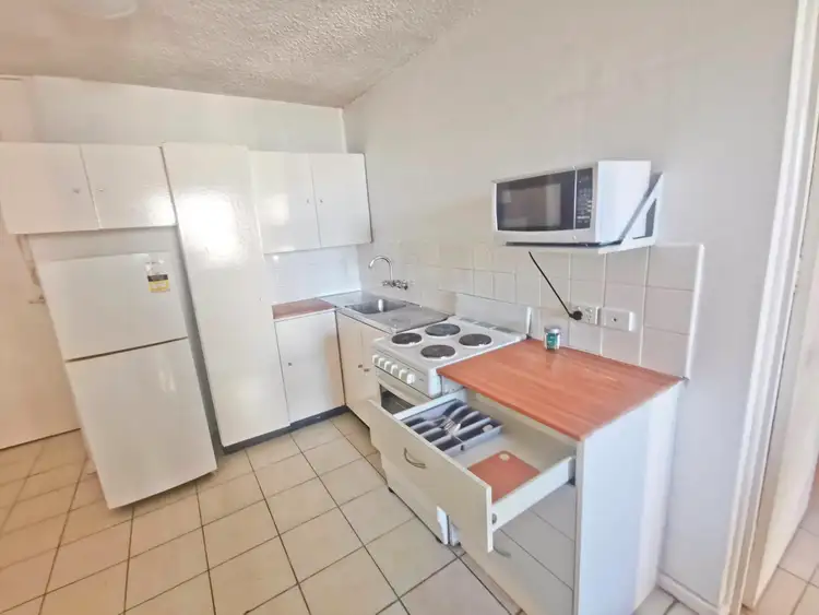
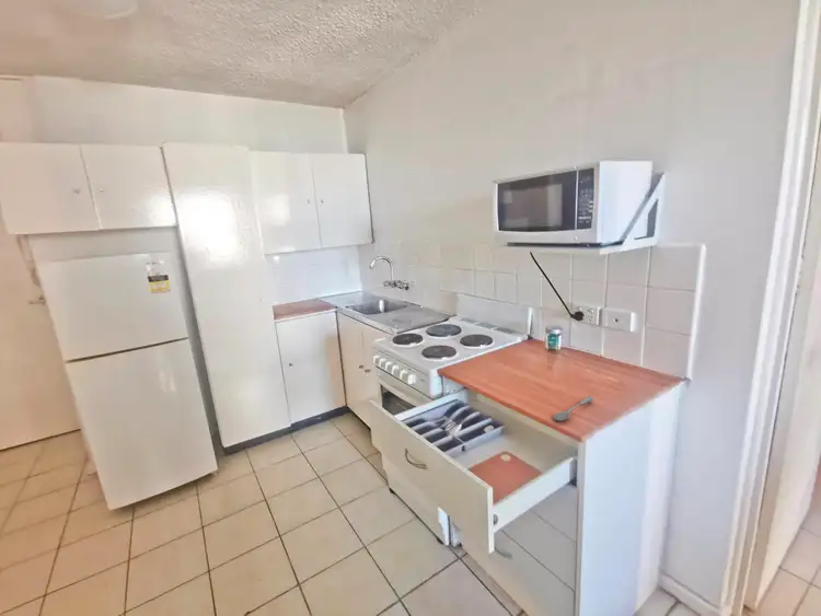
+ soupspoon [553,395,594,422]
